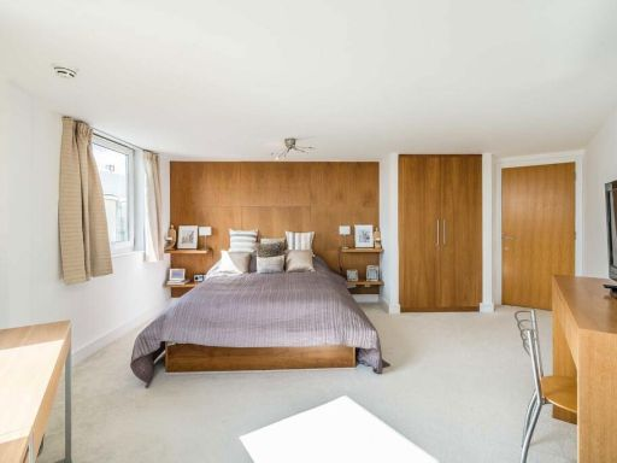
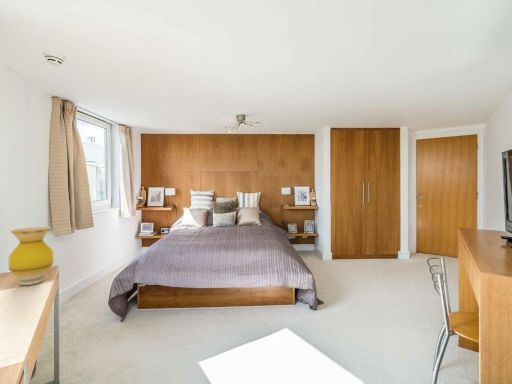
+ vase [8,226,54,286]
